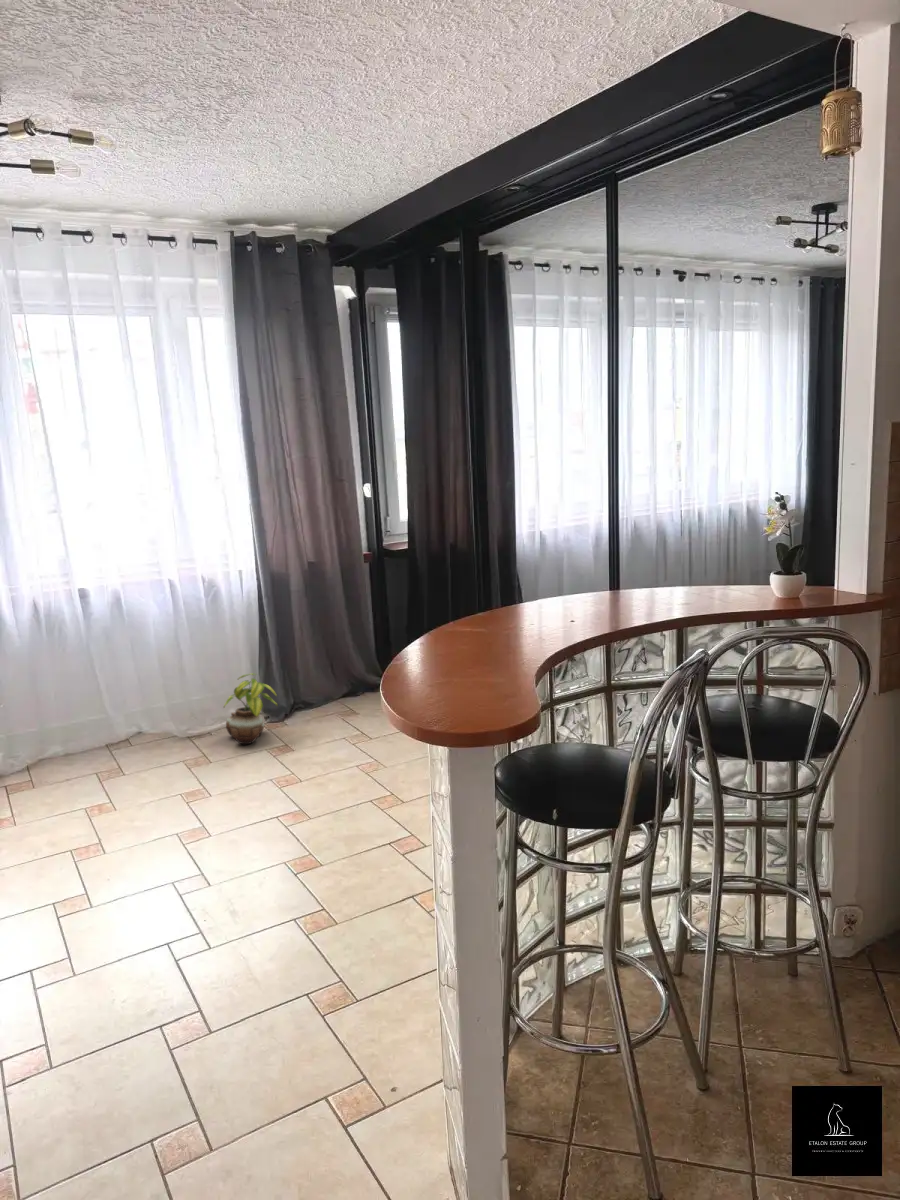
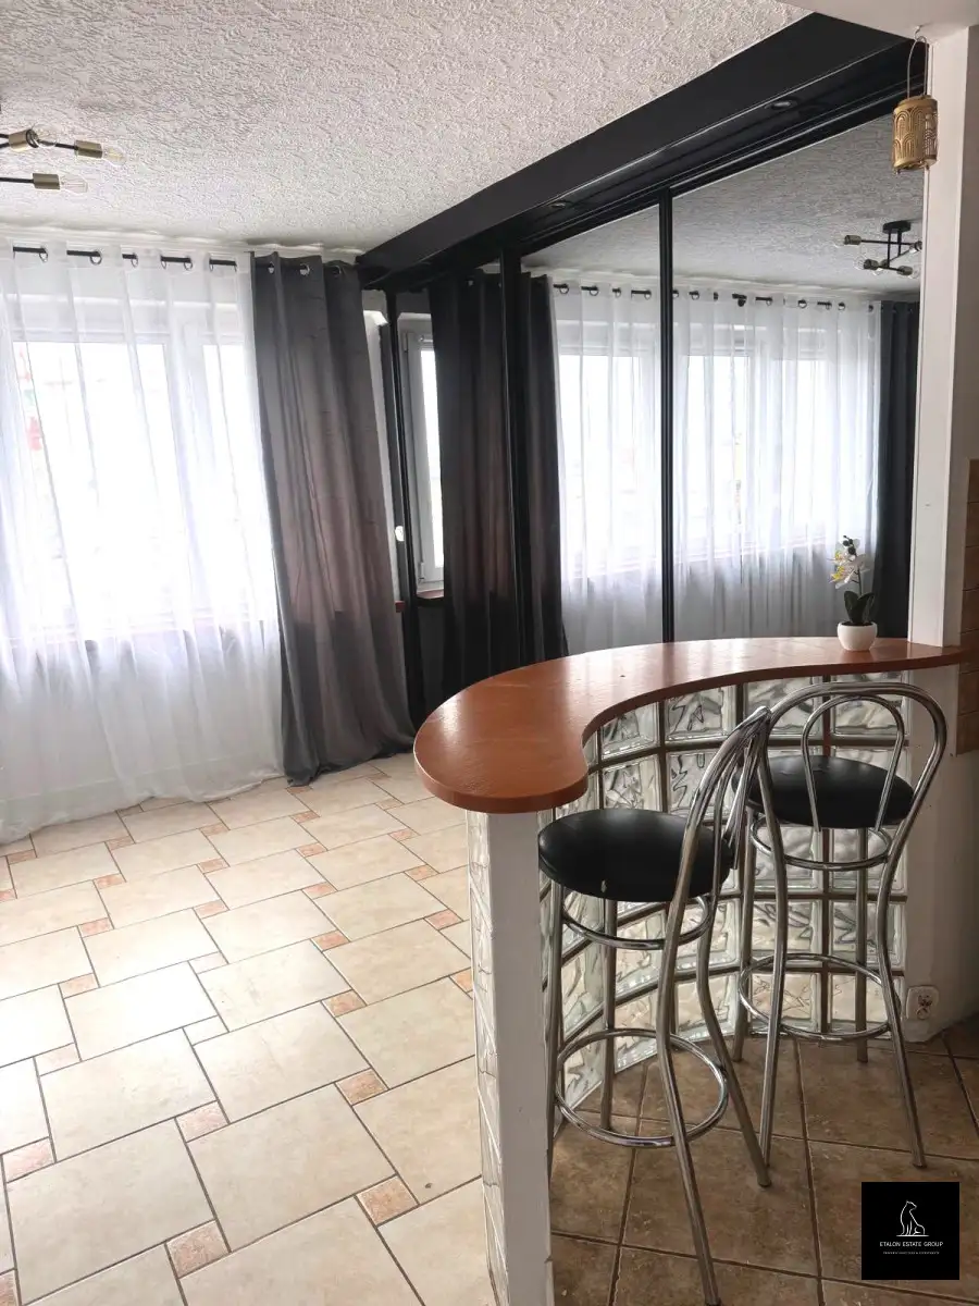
- potted plant [222,673,279,745]
